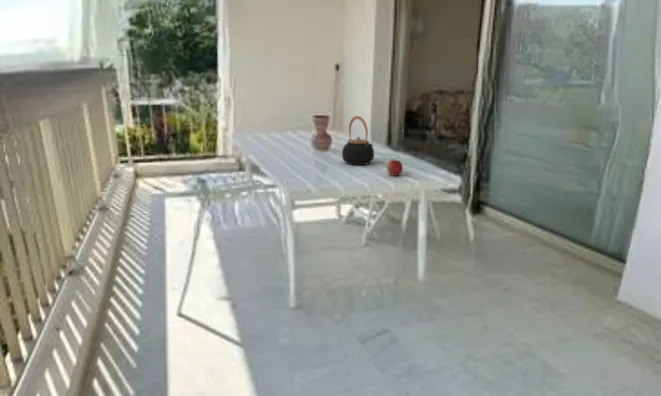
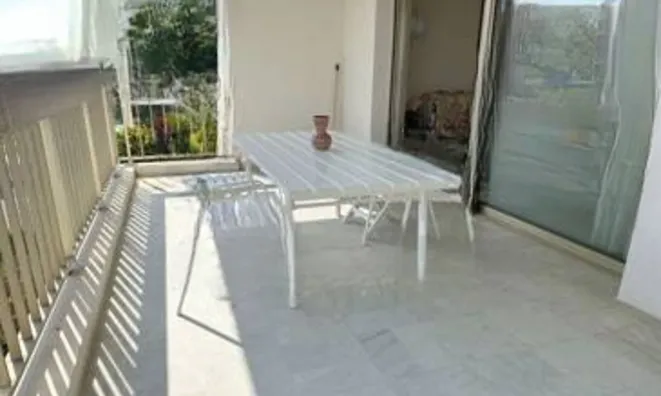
- fruit [386,159,404,177]
- teapot [341,115,375,166]
